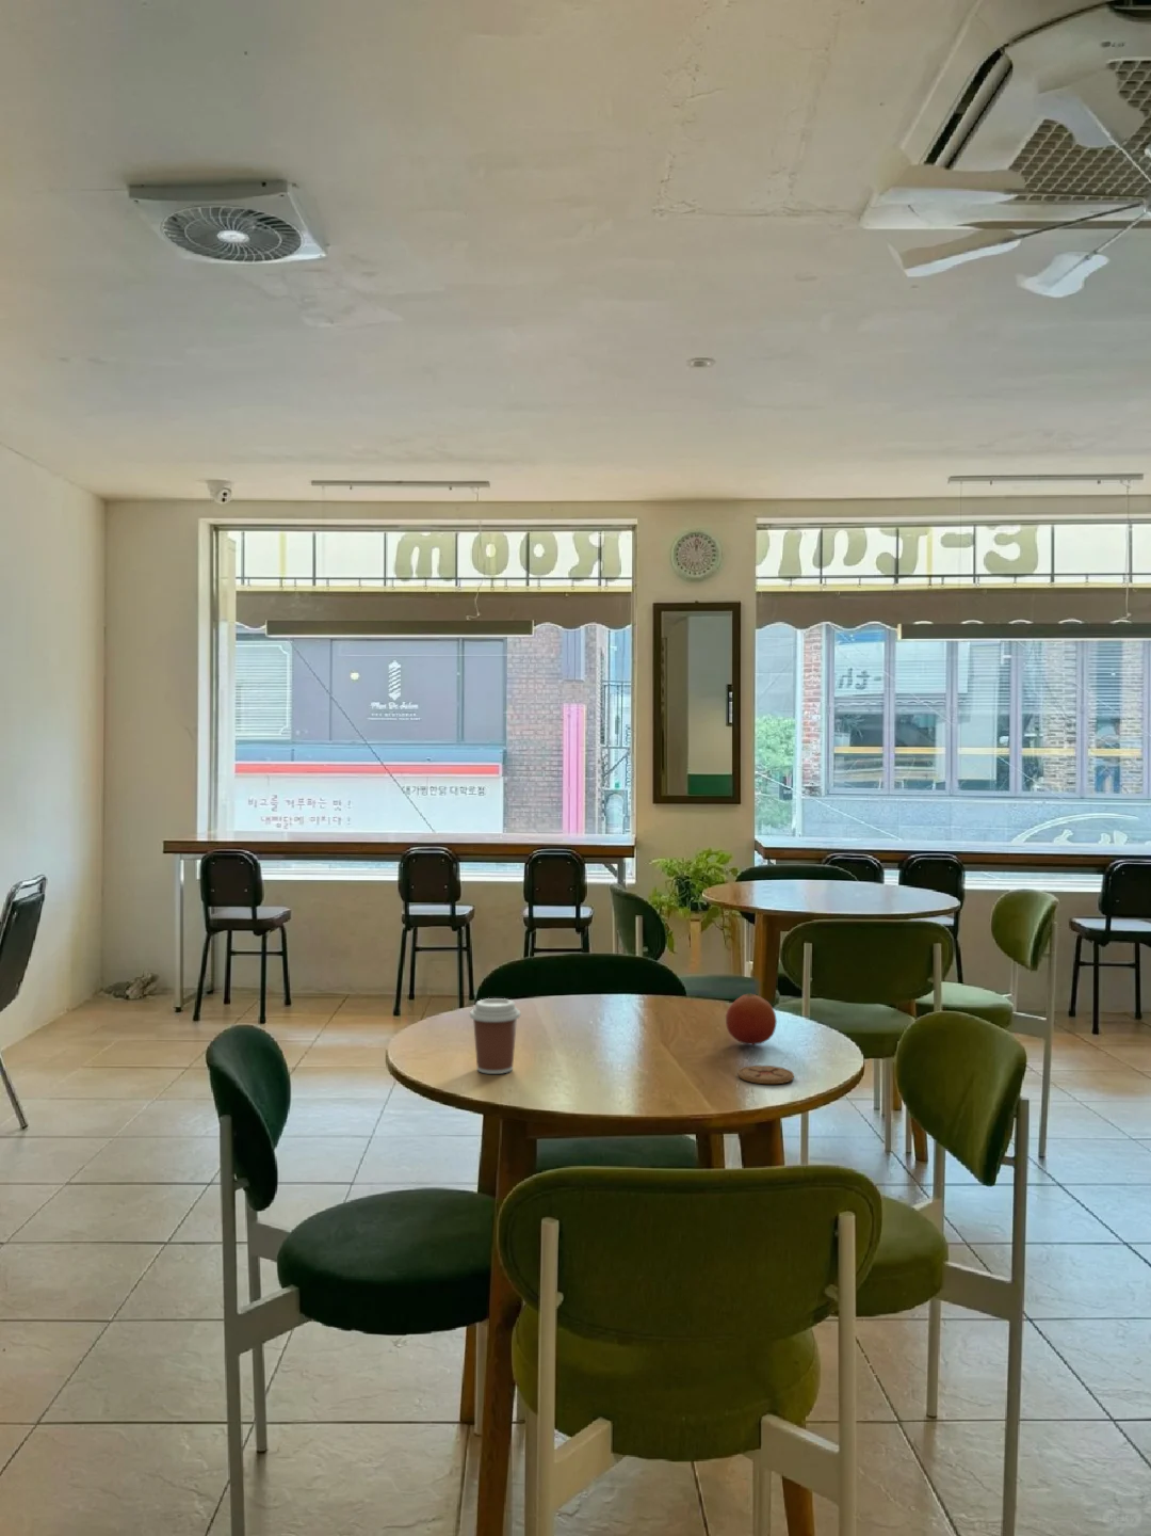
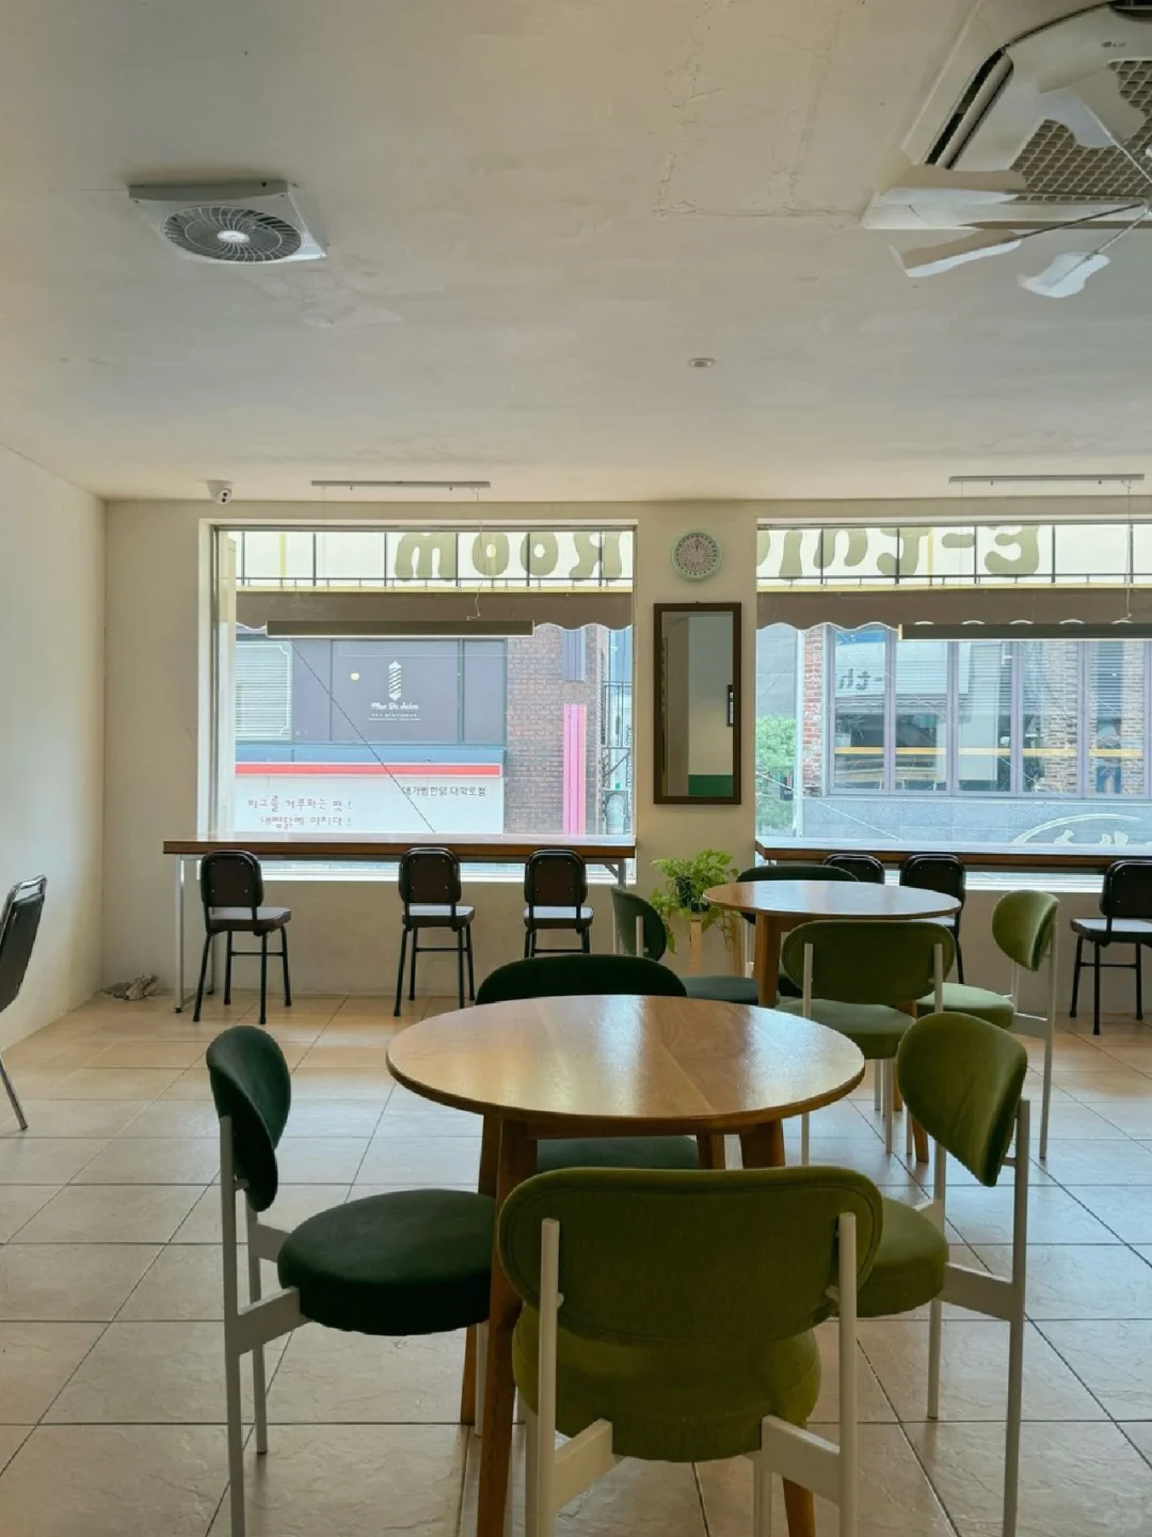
- fruit [724,992,777,1045]
- coaster [736,1064,796,1085]
- coffee cup [469,998,521,1075]
